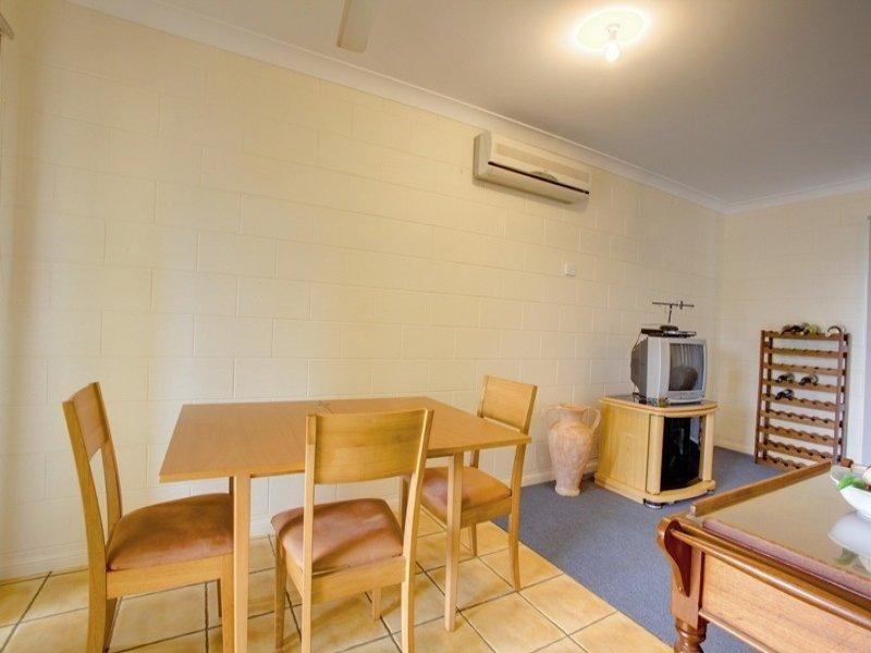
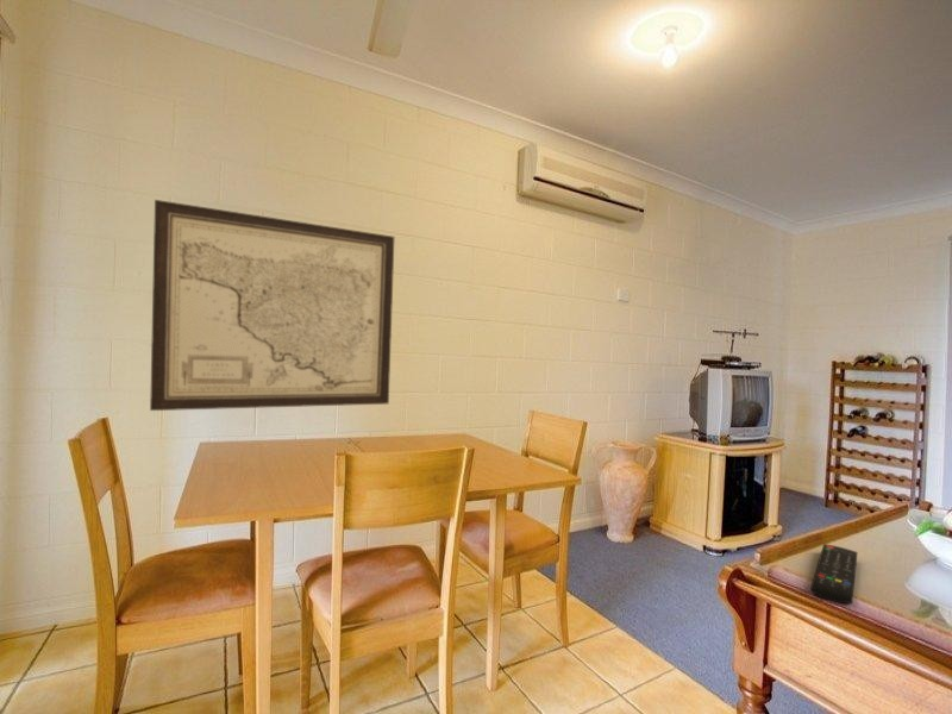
+ remote control [810,543,858,605]
+ wall art [149,199,395,412]
